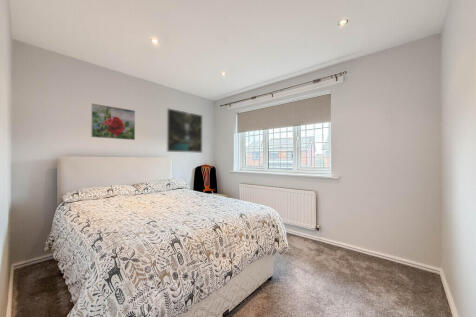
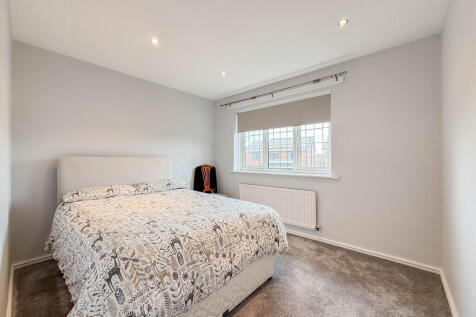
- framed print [166,107,203,154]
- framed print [90,102,136,141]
